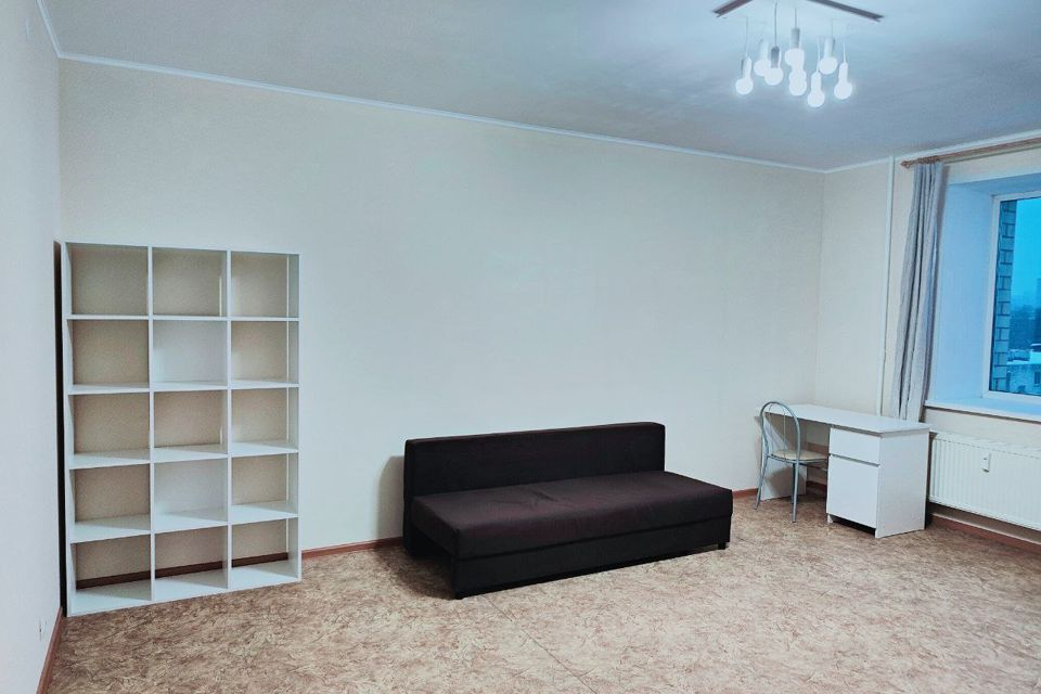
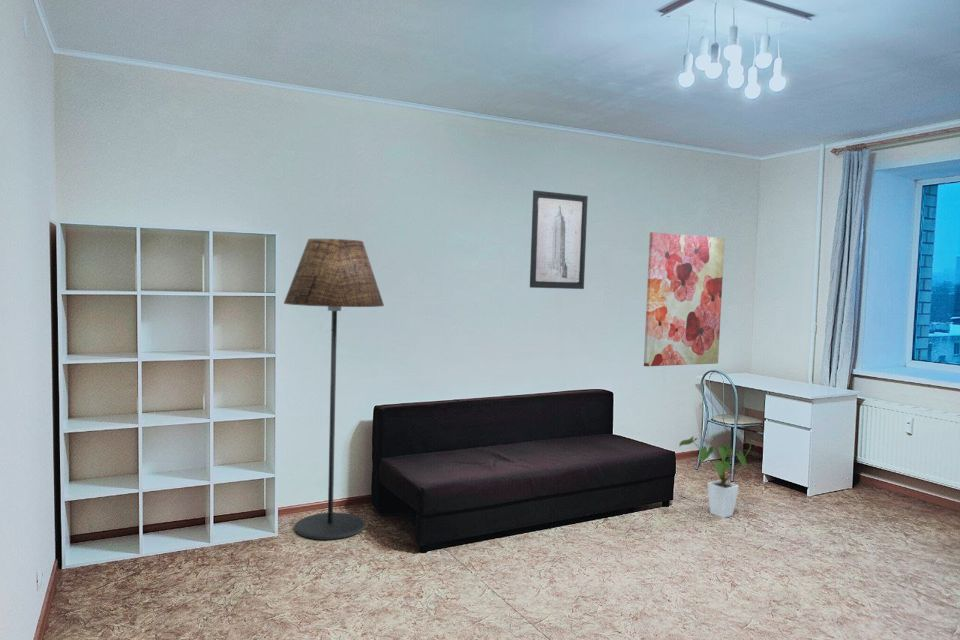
+ house plant [678,435,757,519]
+ wall art [529,189,589,290]
+ wall art [643,231,726,367]
+ floor lamp [283,238,385,541]
